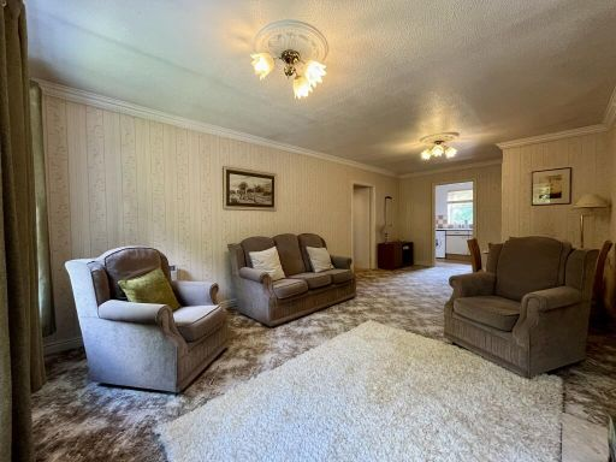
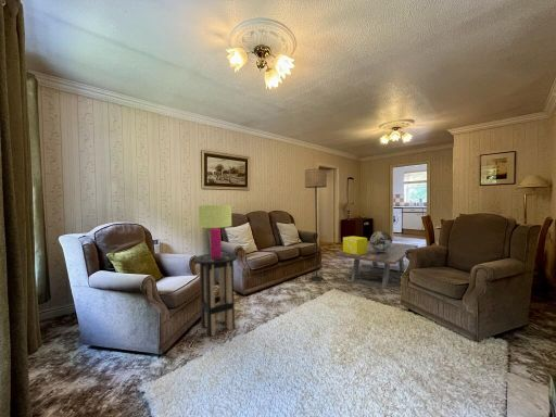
+ coffee table [333,240,419,289]
+ decorative cube [342,236,368,255]
+ floor lamp [304,168,328,282]
+ table lamp [198,204,232,258]
+ decorative globe [369,230,393,252]
+ bar stool [193,252,239,338]
